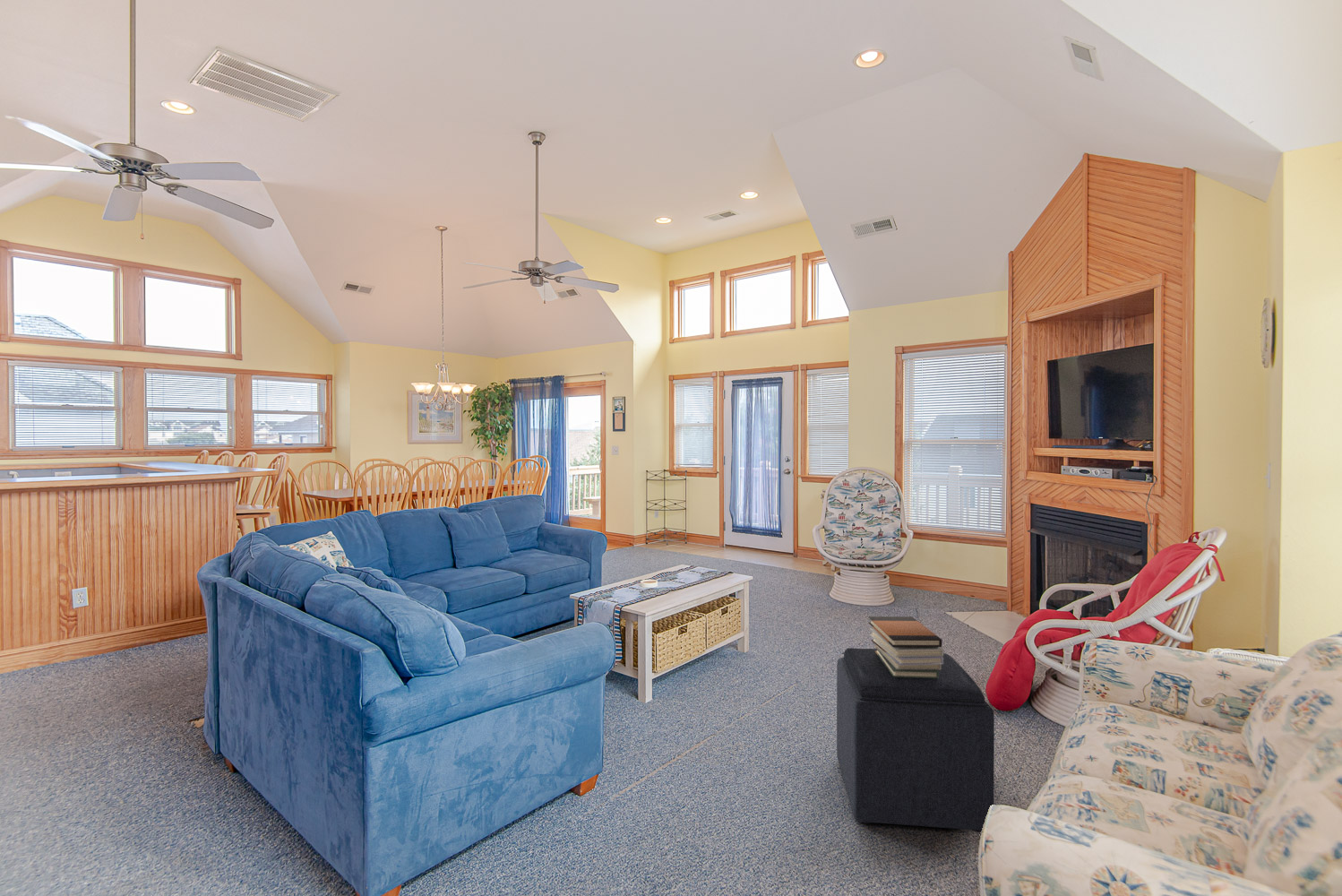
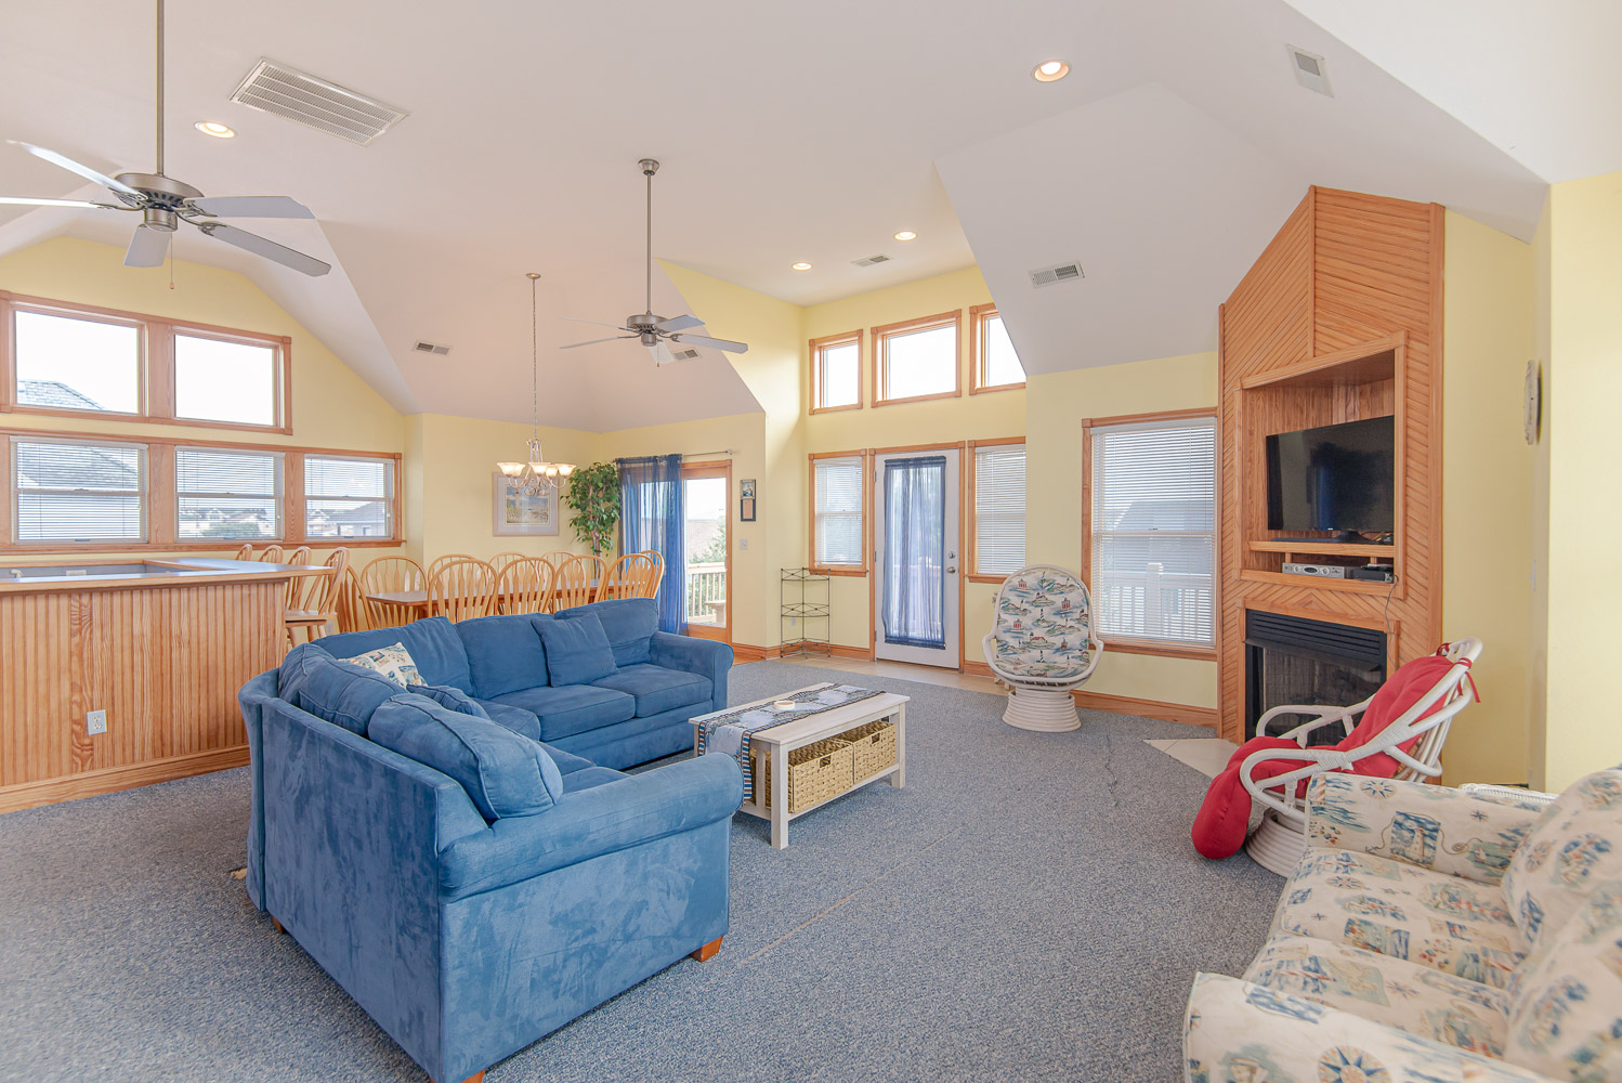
- book stack [868,616,944,678]
- ottoman [836,647,995,833]
